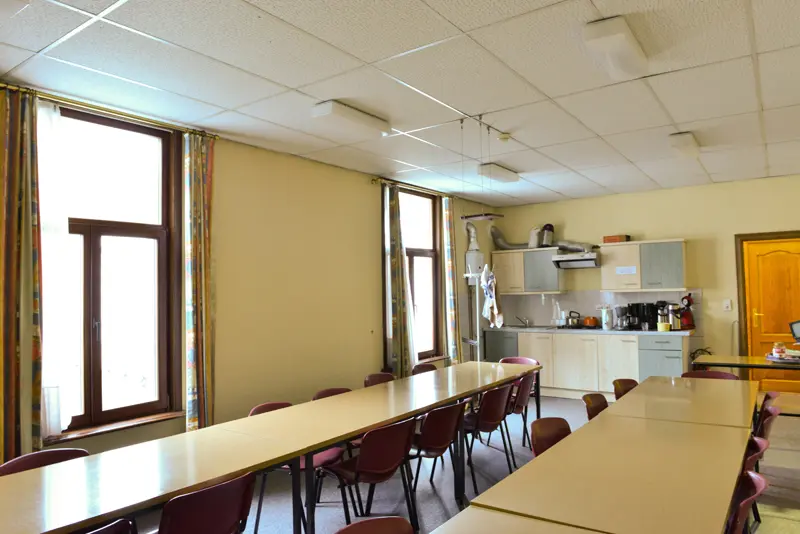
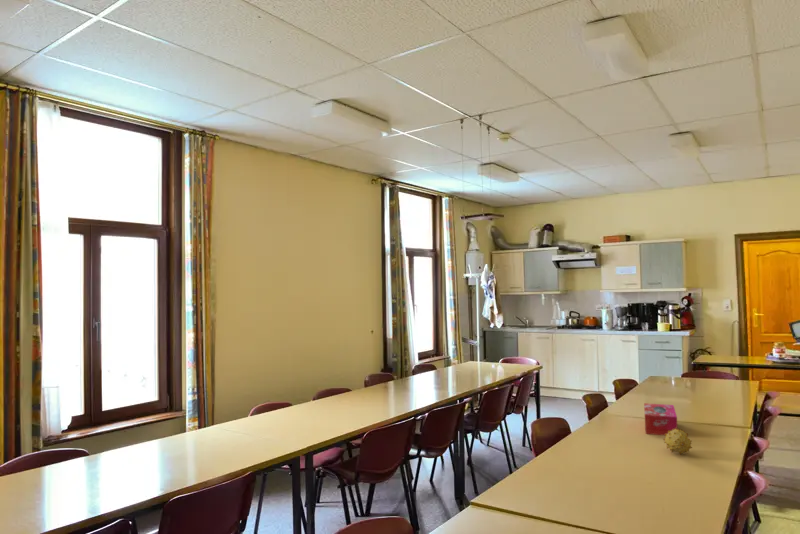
+ fruit [662,428,693,456]
+ tissue box [643,402,679,436]
